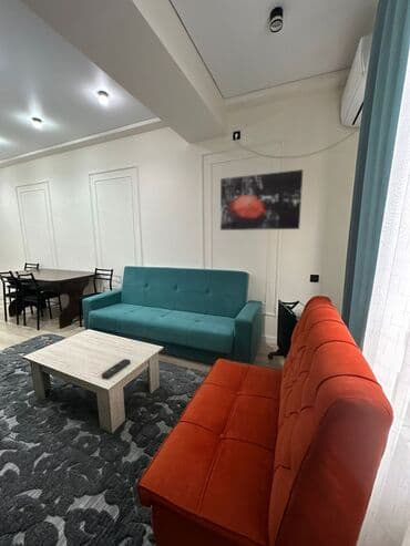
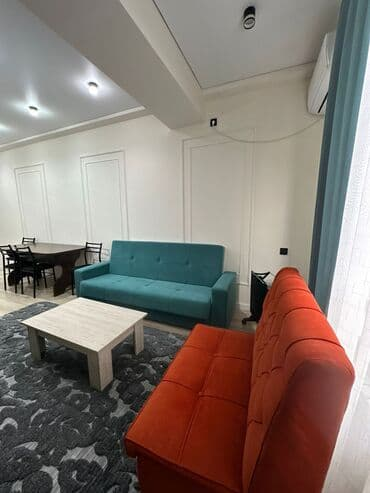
- remote control [101,358,132,379]
- wall art [219,168,304,231]
